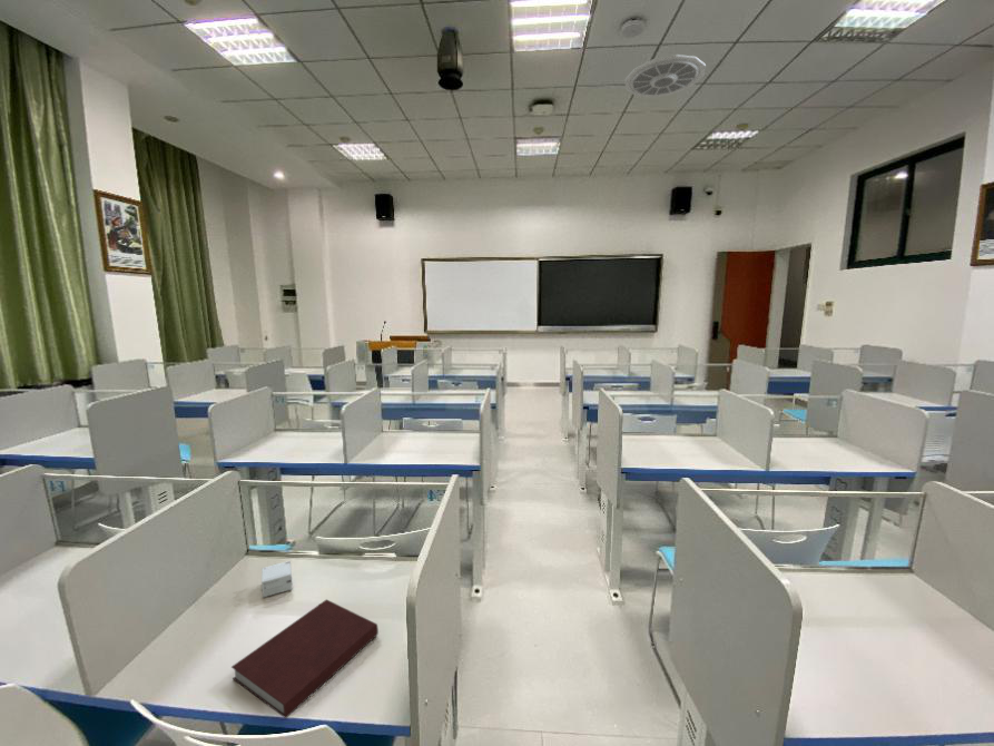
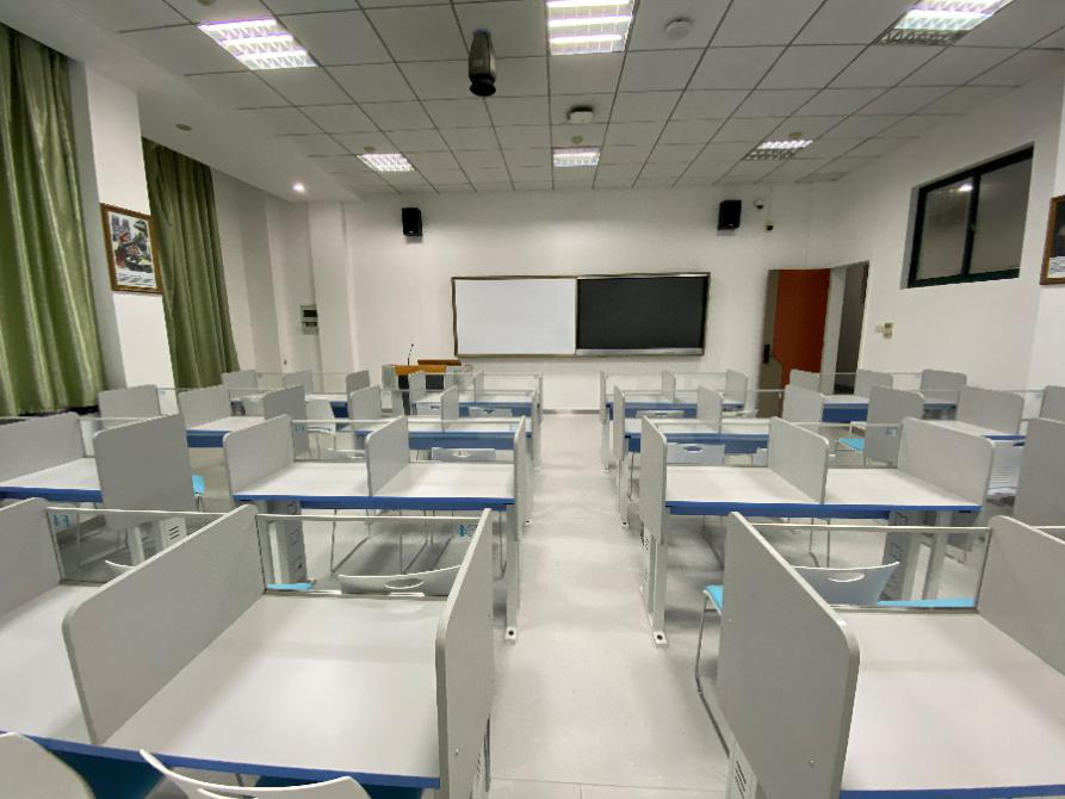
- small box [260,560,294,599]
- ceiling vent [623,53,707,99]
- notebook [230,598,380,719]
